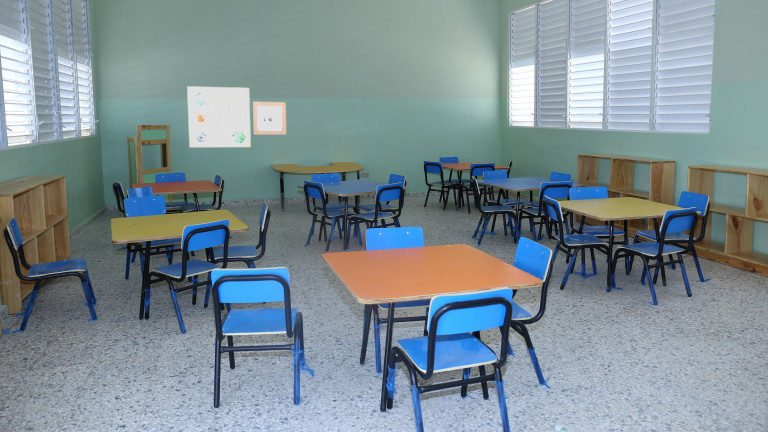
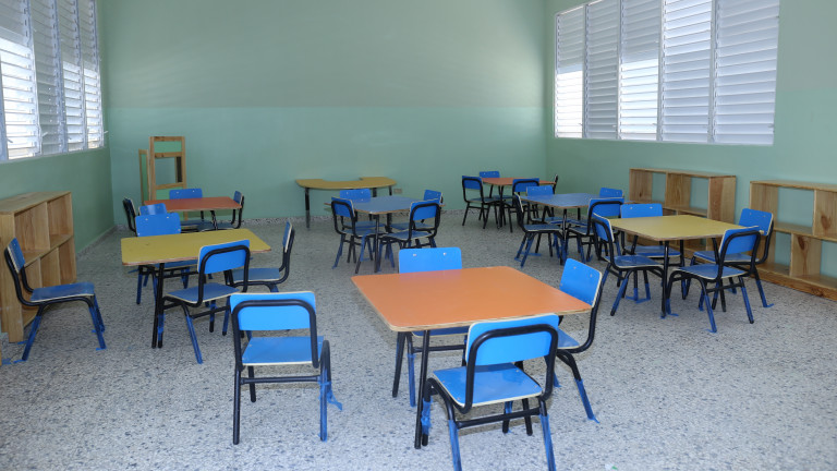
- wall art [252,101,287,136]
- wall art [186,85,252,148]
